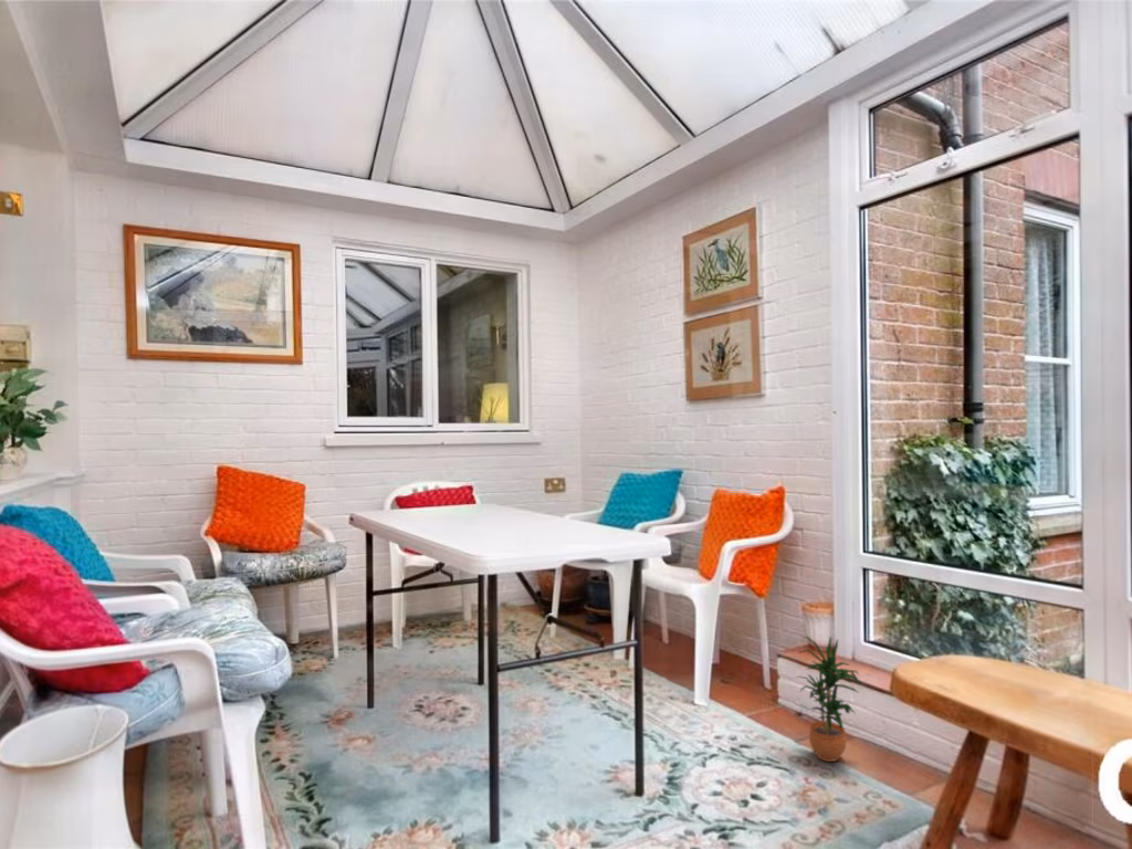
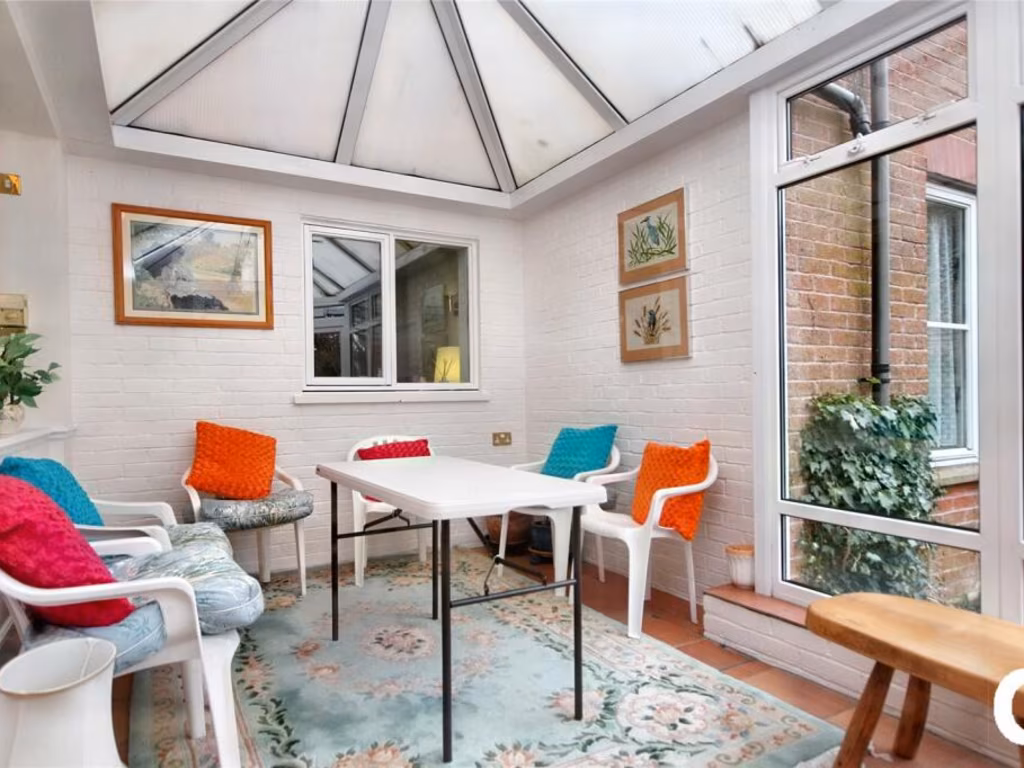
- potted plant [796,636,864,763]
